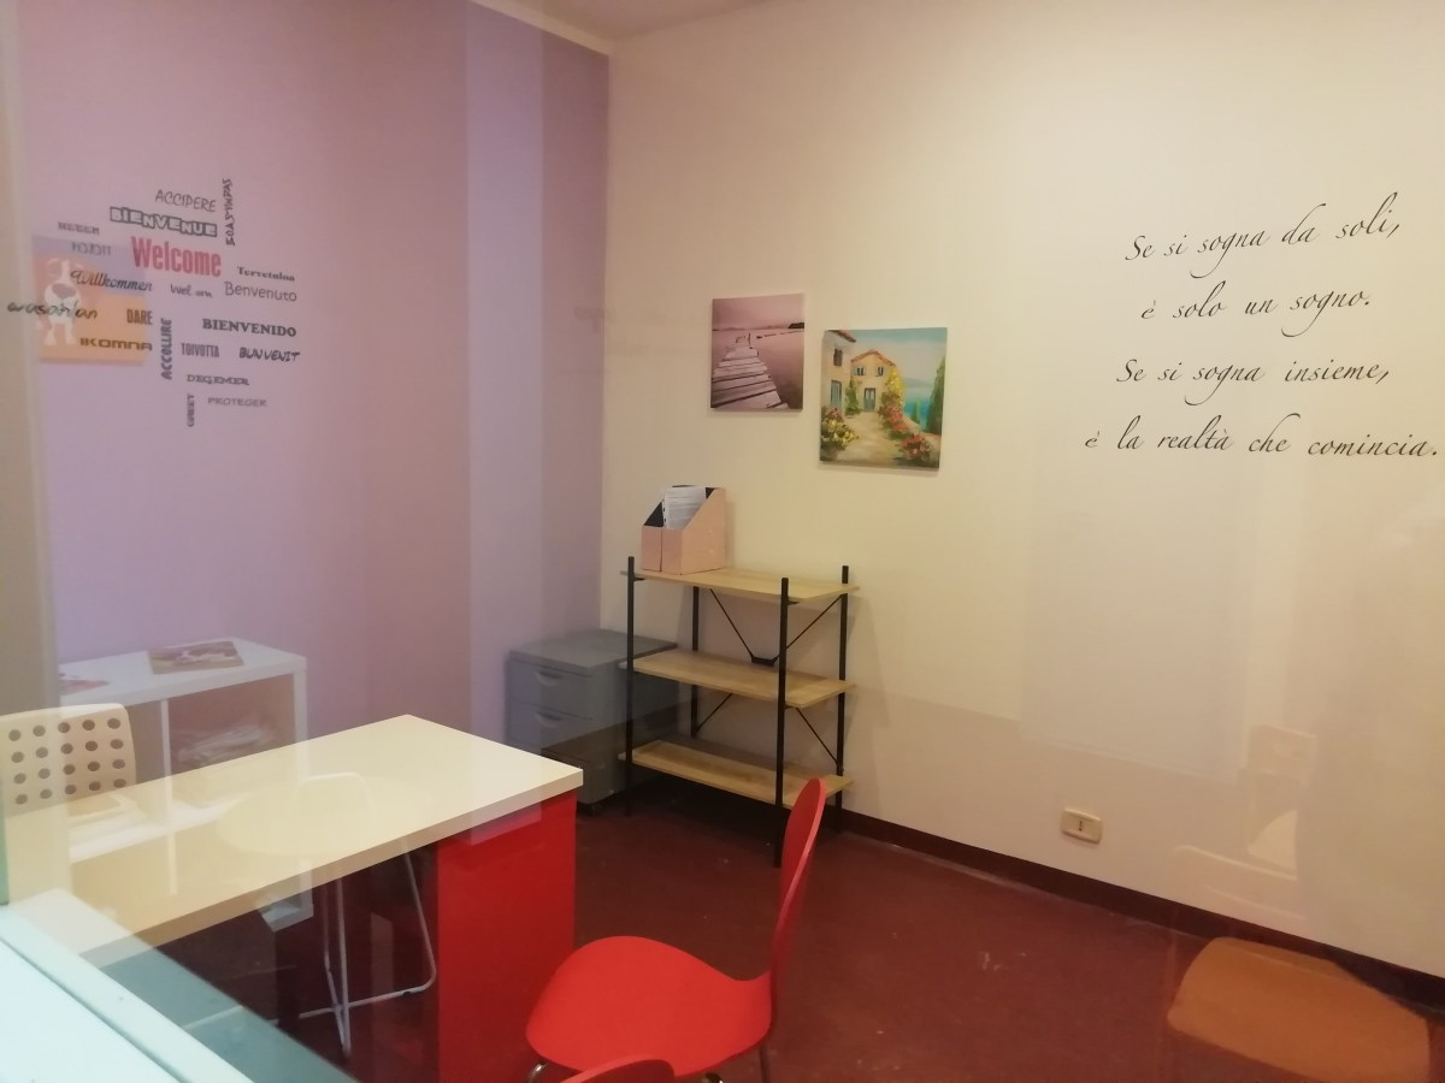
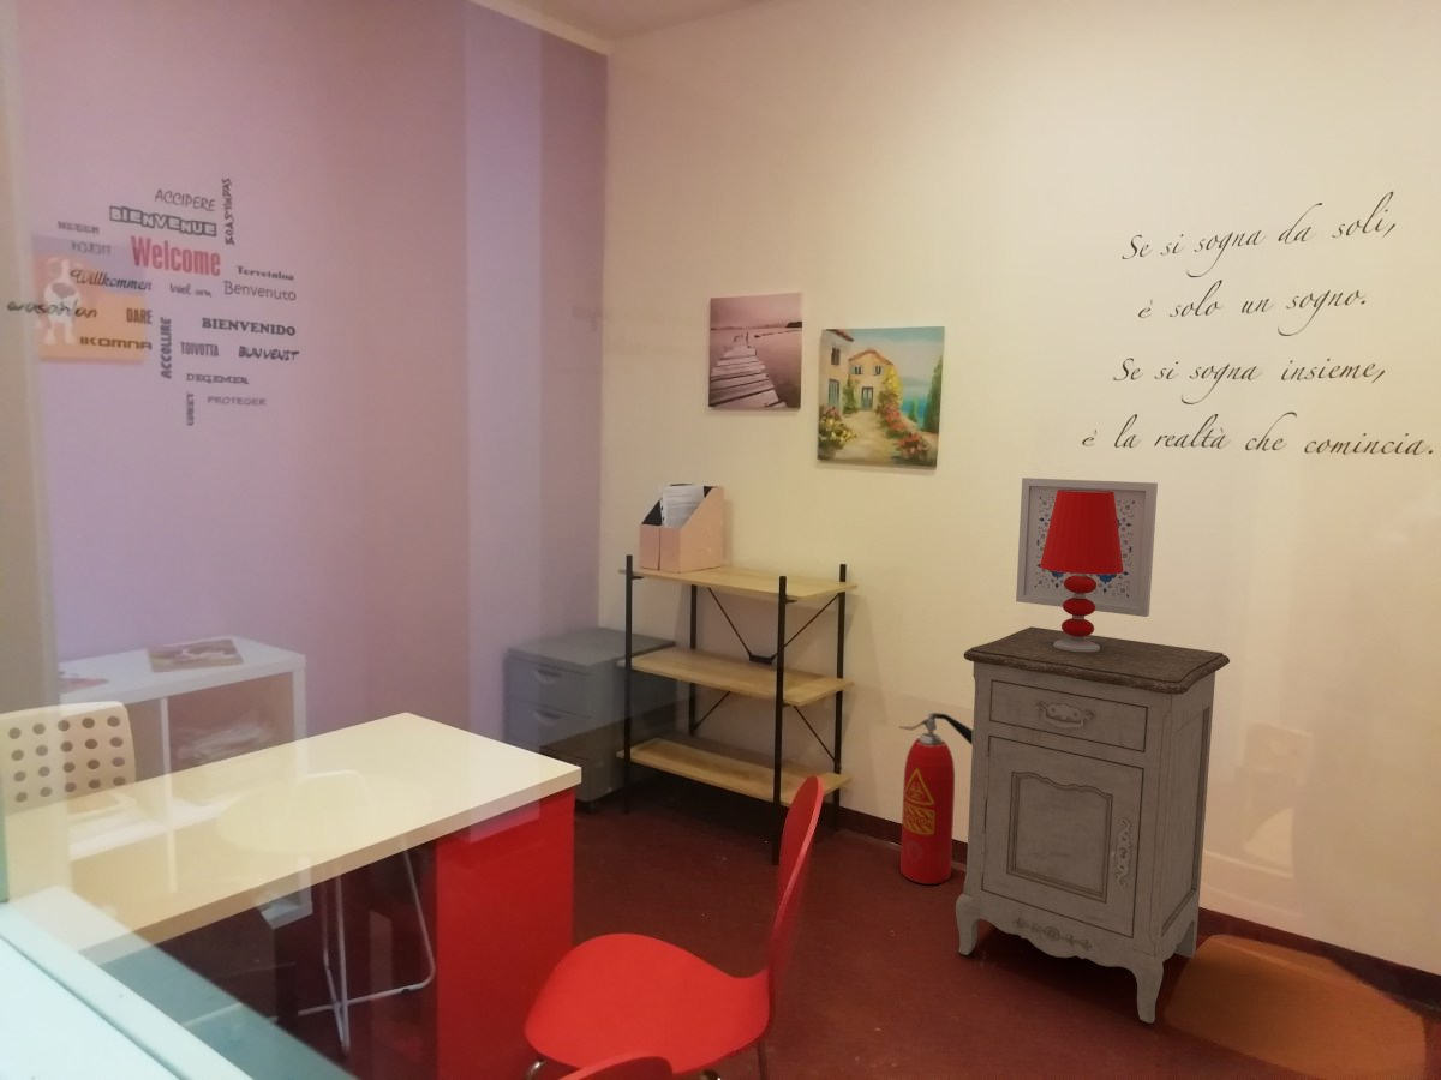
+ wall art [1015,476,1159,618]
+ nightstand [955,625,1231,1025]
+ table lamp [1040,490,1124,652]
+ fire extinguisher [897,712,973,886]
